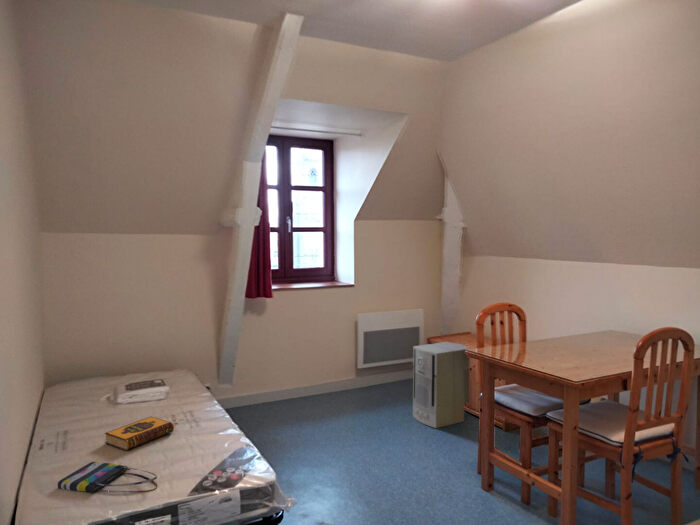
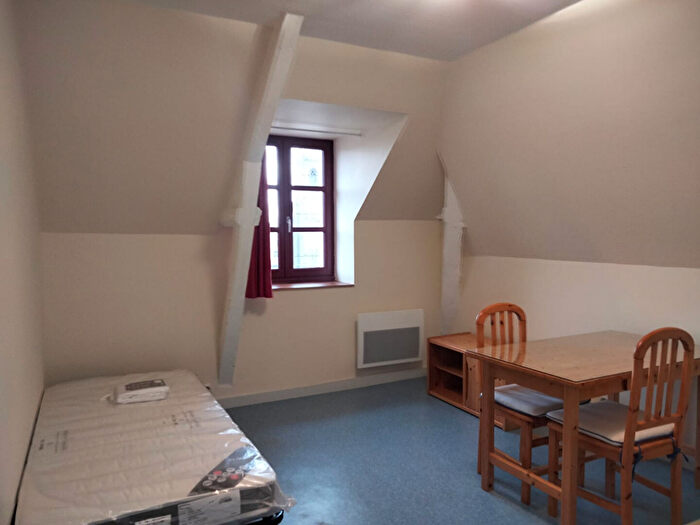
- tote bag [57,461,158,495]
- hardback book [104,416,175,452]
- air purifier [412,341,471,429]
